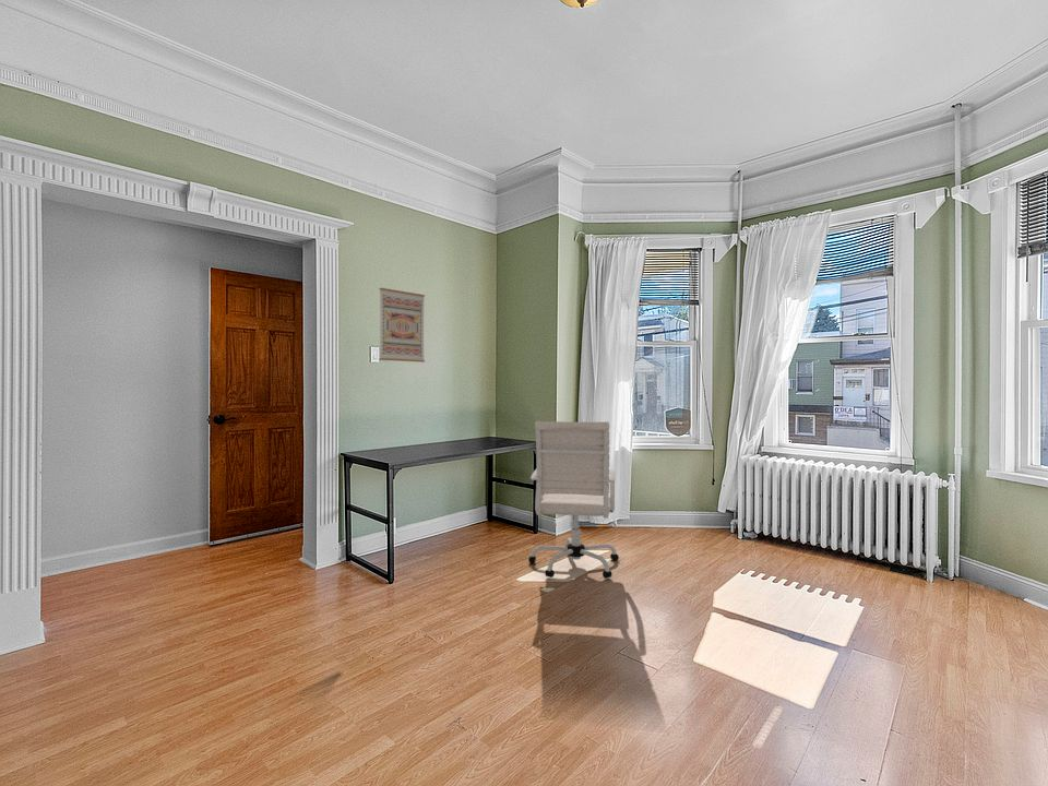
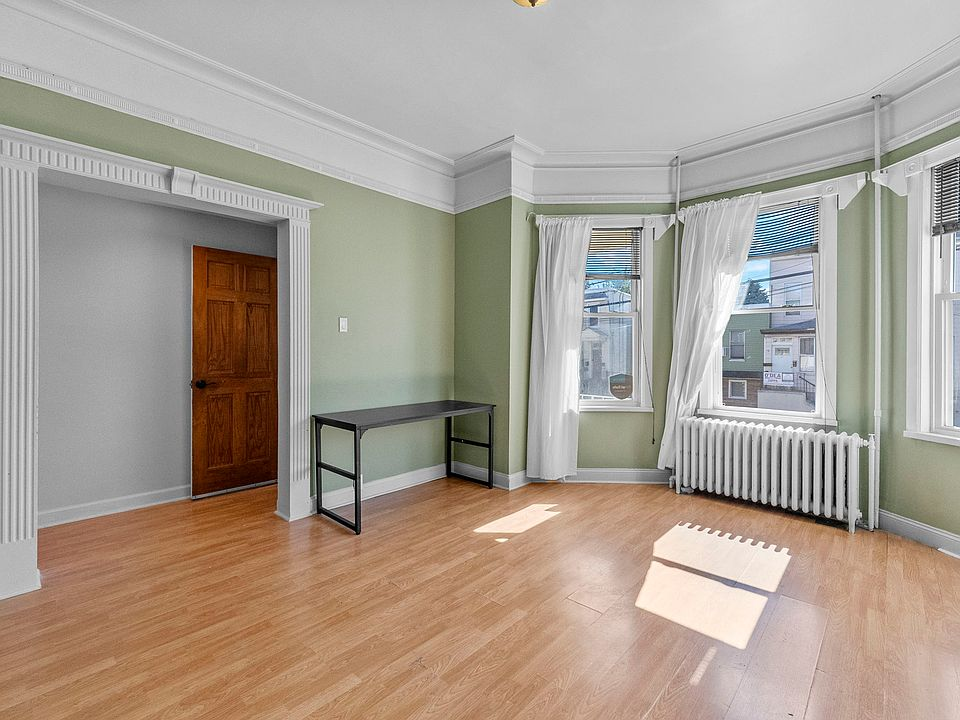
- office chair [527,420,620,580]
- wall art [378,287,426,364]
